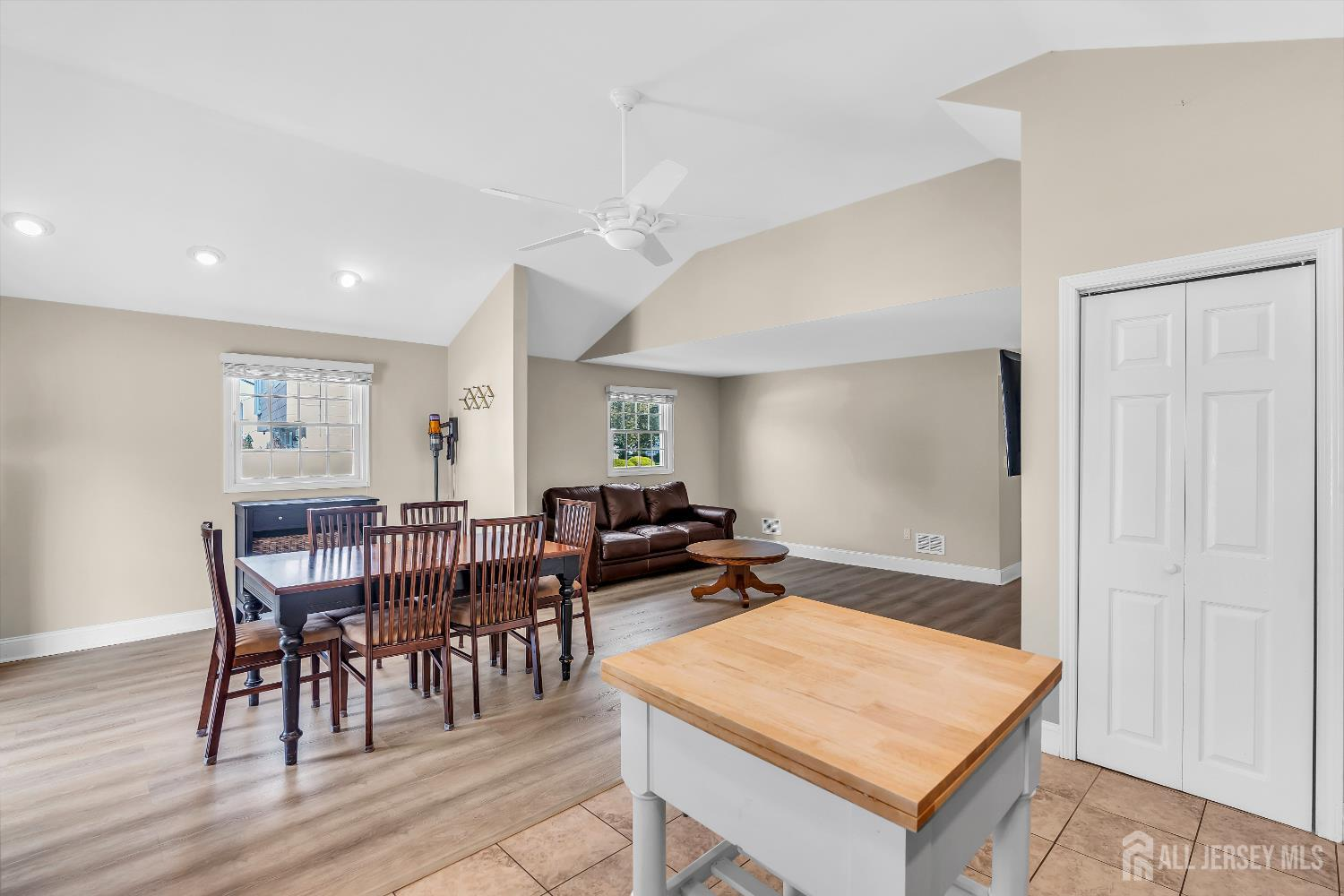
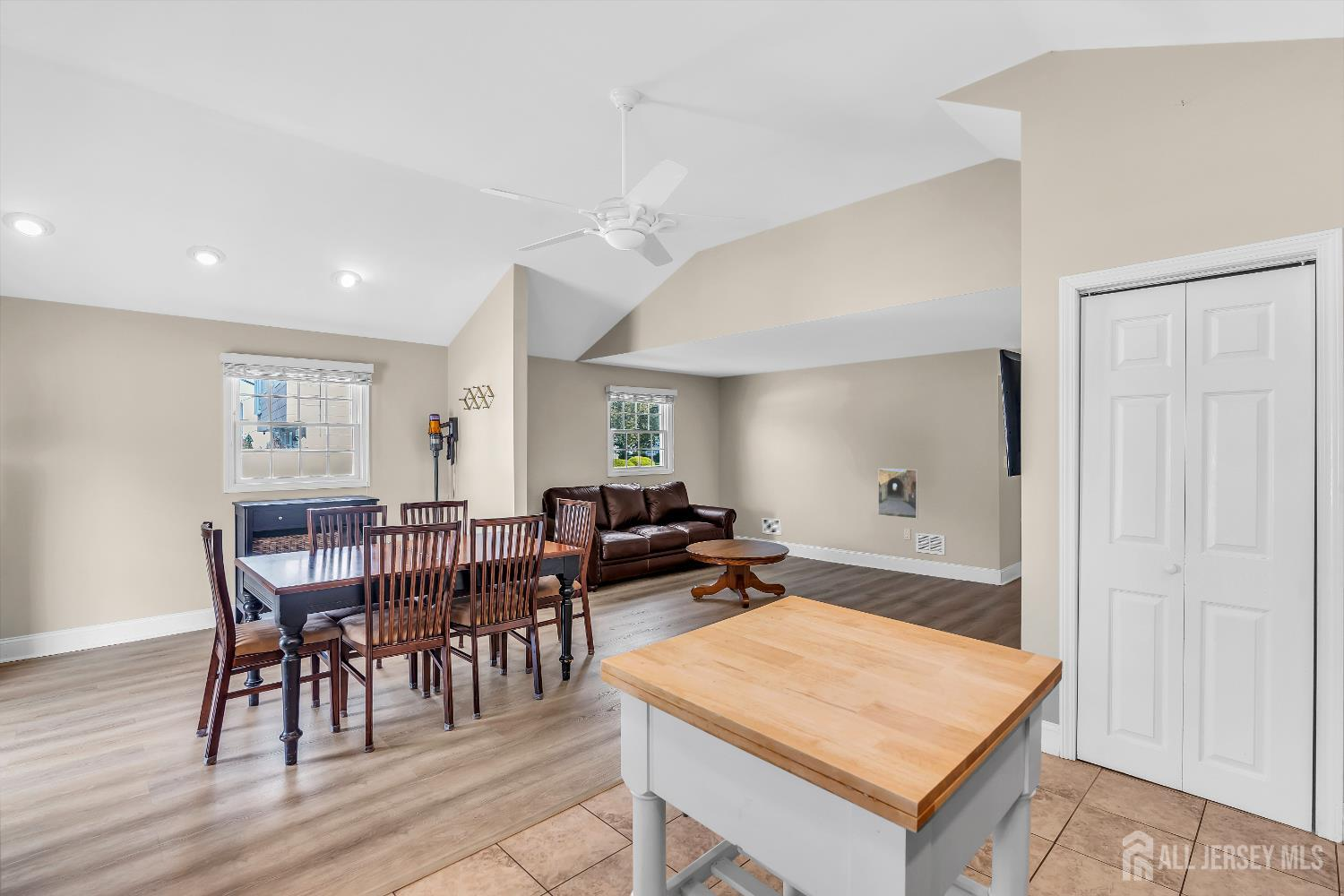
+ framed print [877,468,919,520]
